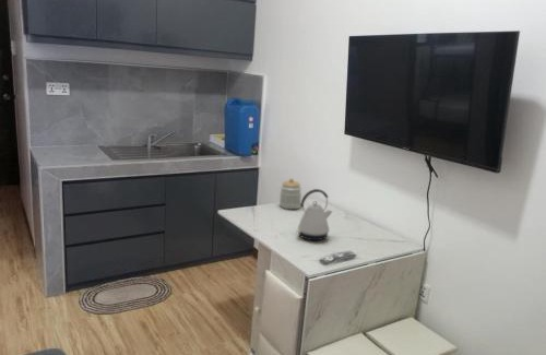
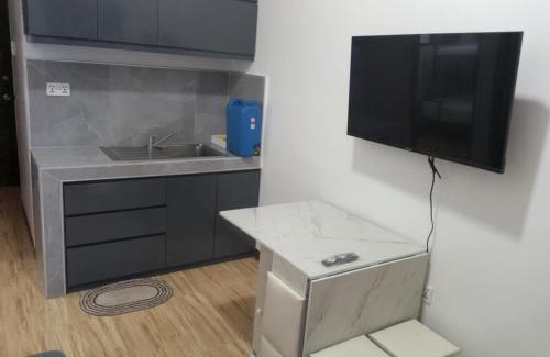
- jar [278,177,302,210]
- kettle [296,188,333,241]
